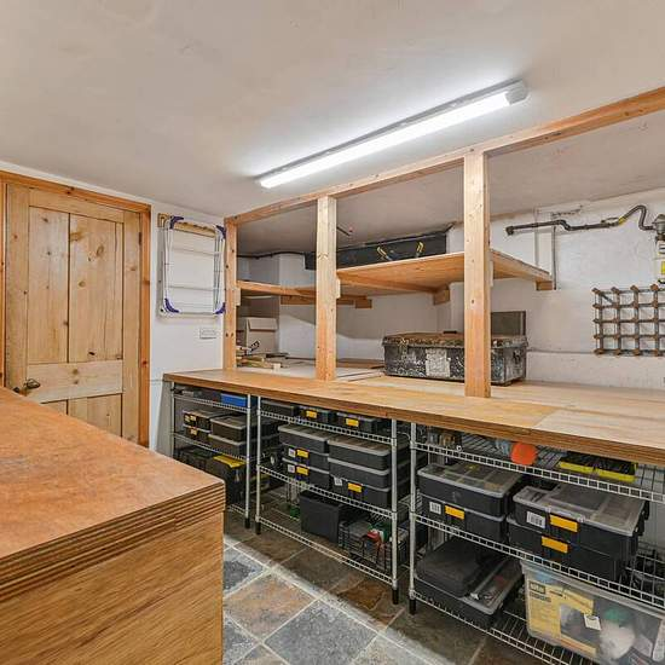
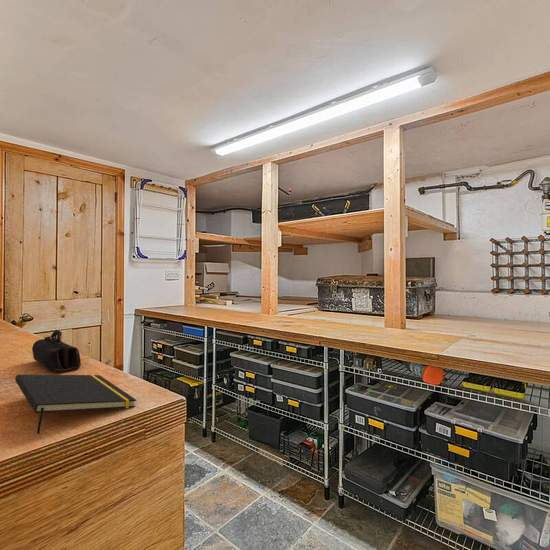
+ notepad [14,374,138,435]
+ pencil case [31,329,82,374]
